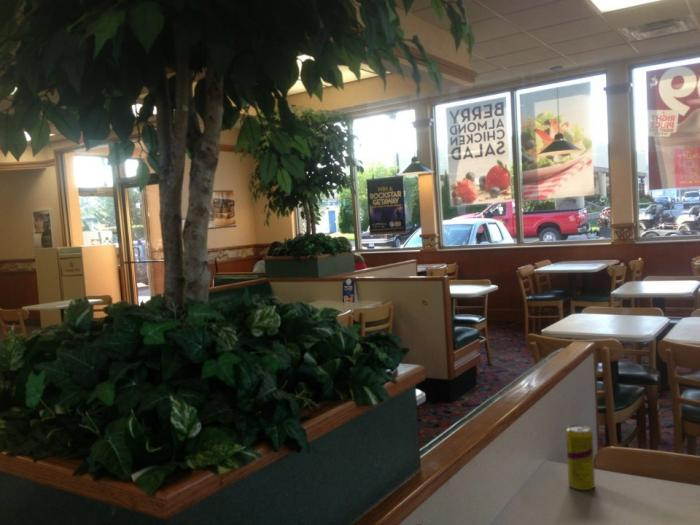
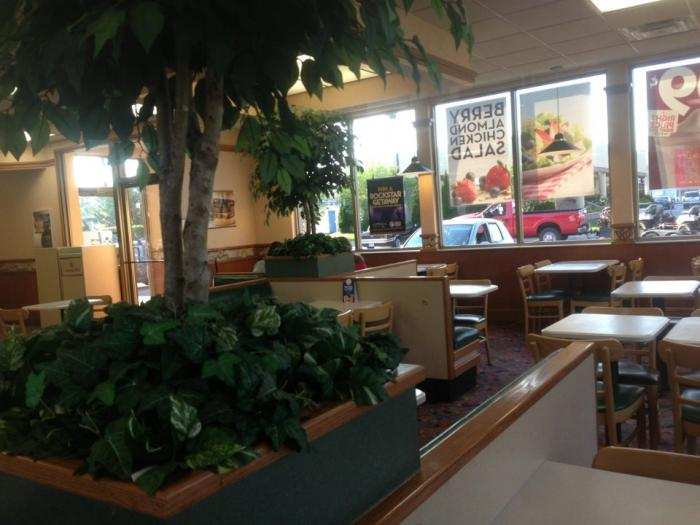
- beverage can [565,423,596,491]
